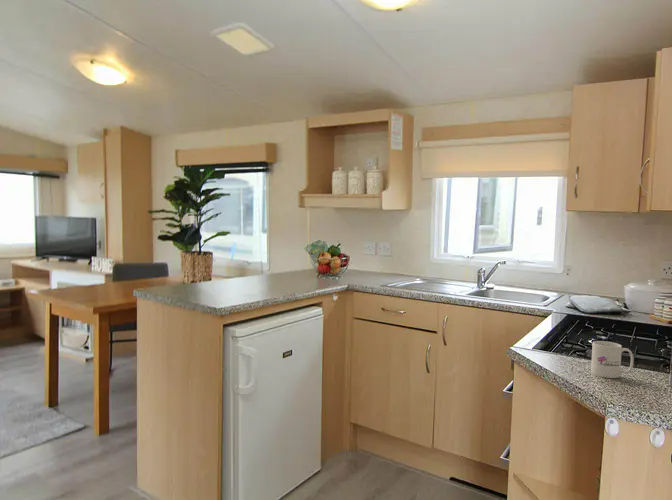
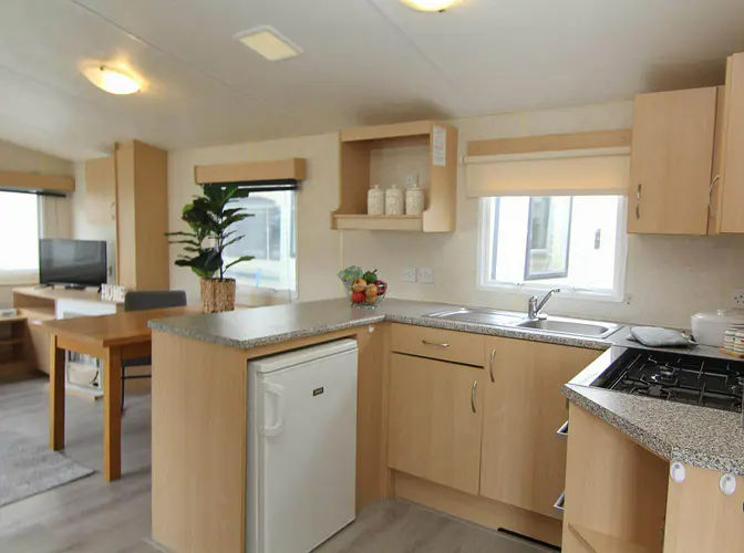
- mug [590,340,634,379]
